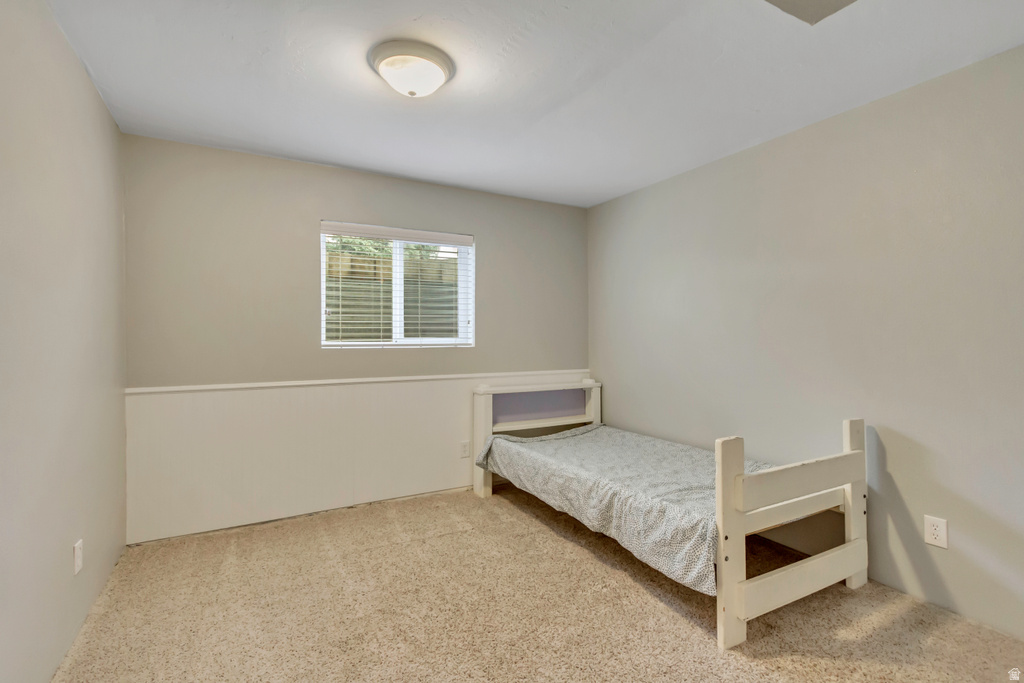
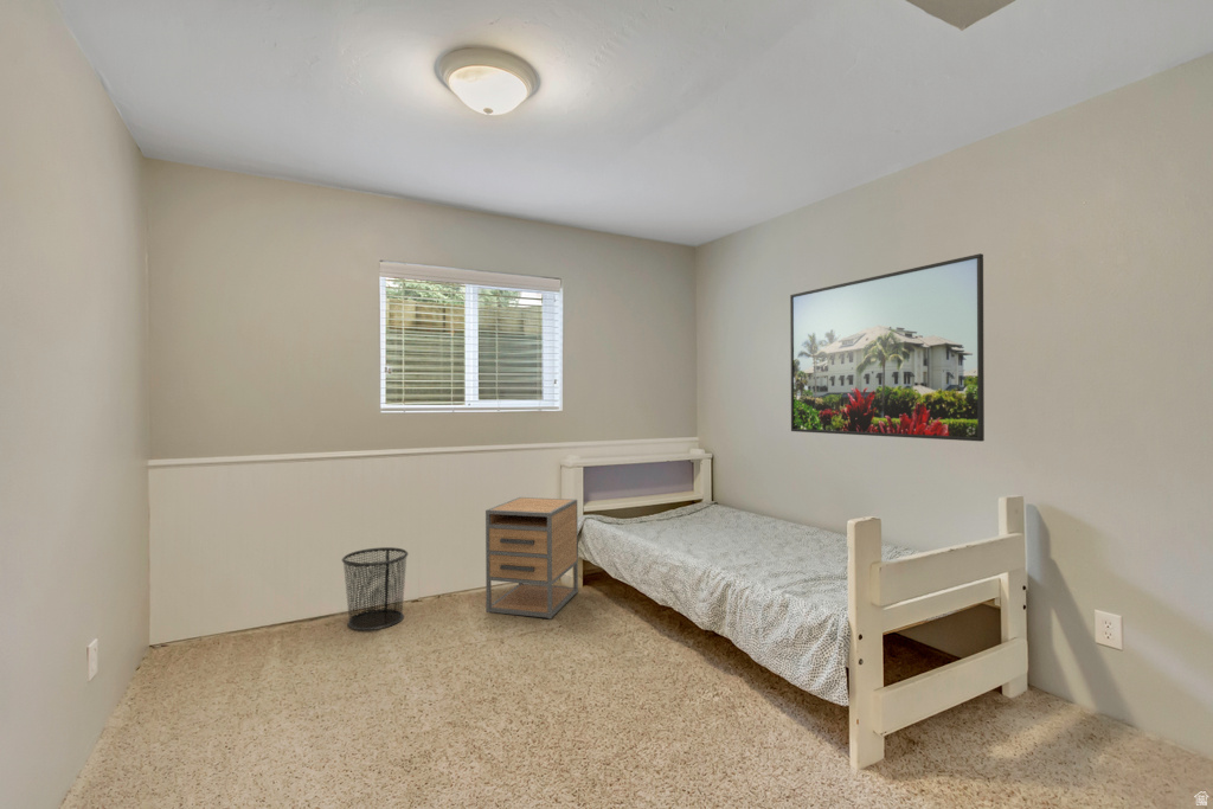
+ nightstand [484,496,579,619]
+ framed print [789,252,986,443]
+ waste bin [341,546,410,631]
